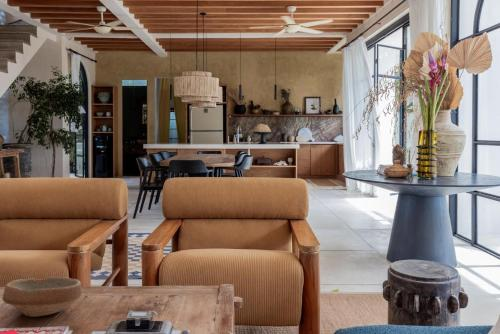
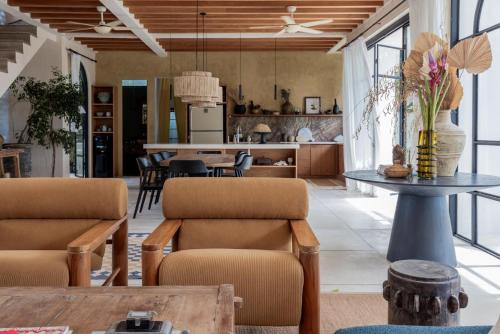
- bowl [1,276,83,318]
